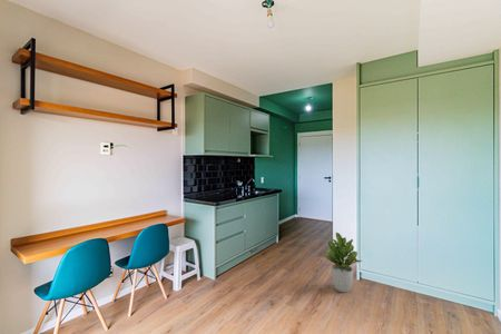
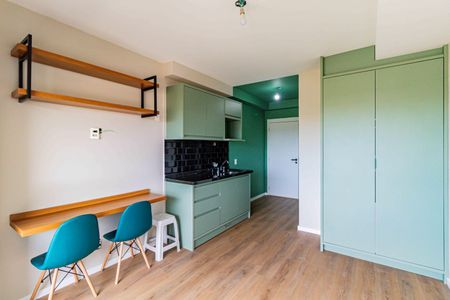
- potted plant [322,232,363,293]
